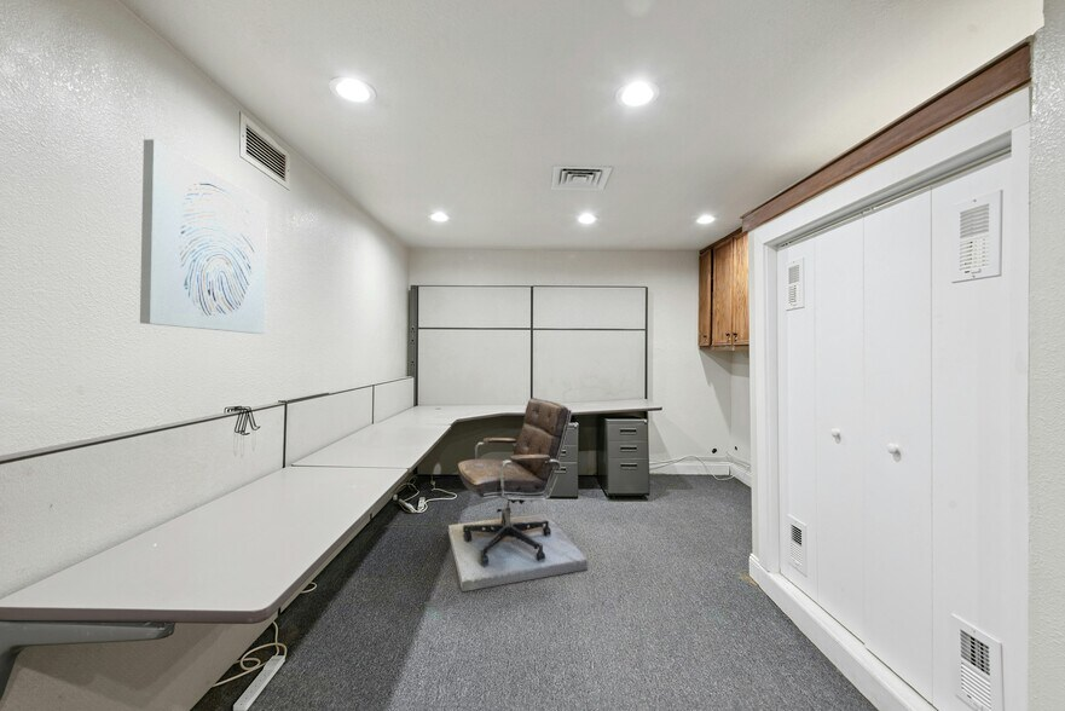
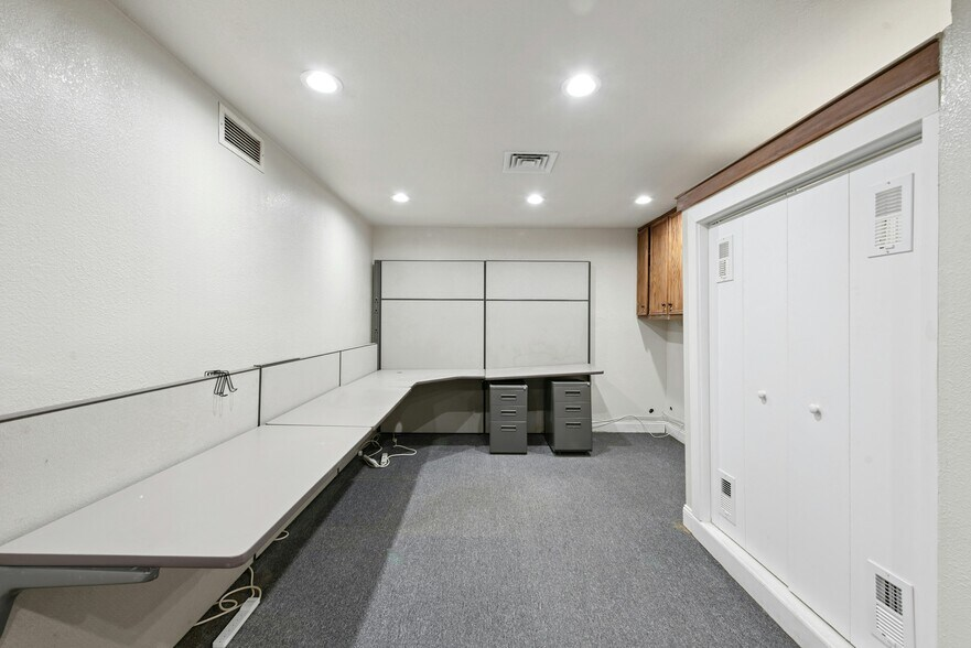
- office chair [447,397,589,592]
- wall art [139,138,268,335]
